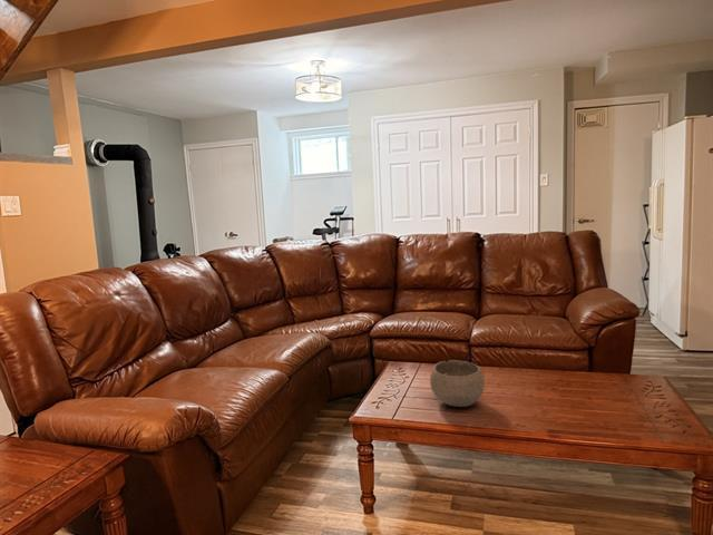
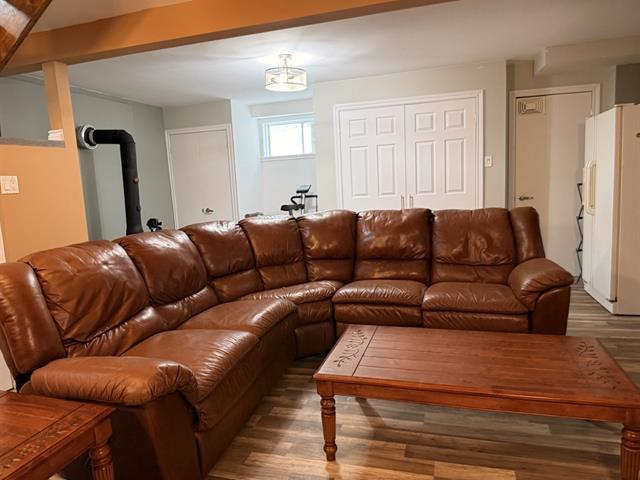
- bowl [429,359,486,408]
